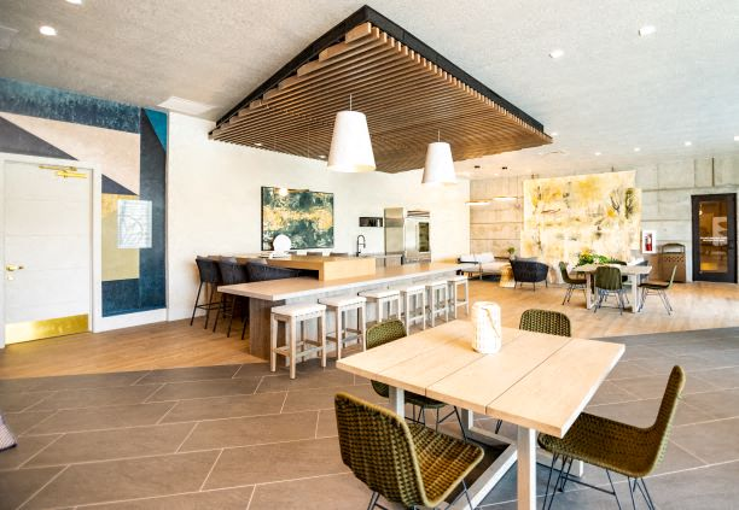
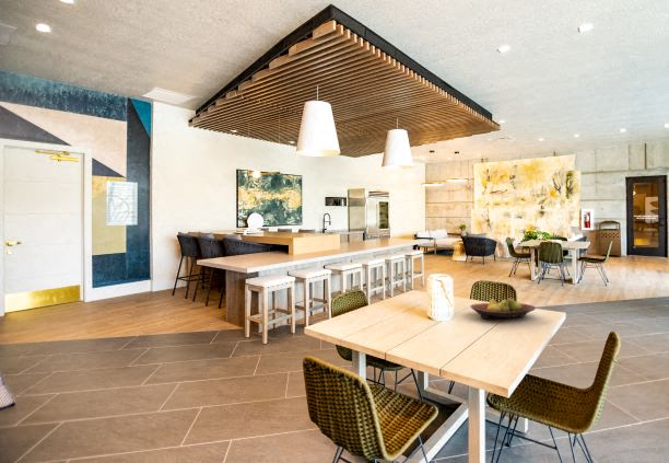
+ fruit bowl [469,297,537,321]
